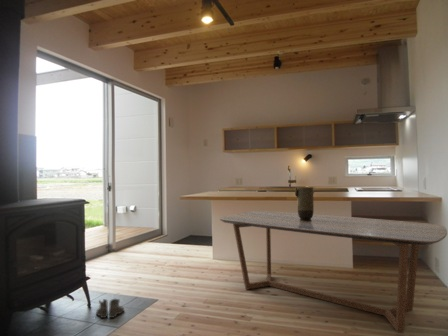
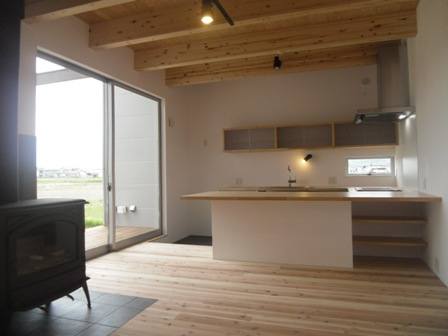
- boots [95,298,125,319]
- vase [294,186,315,222]
- dining table [219,210,448,334]
